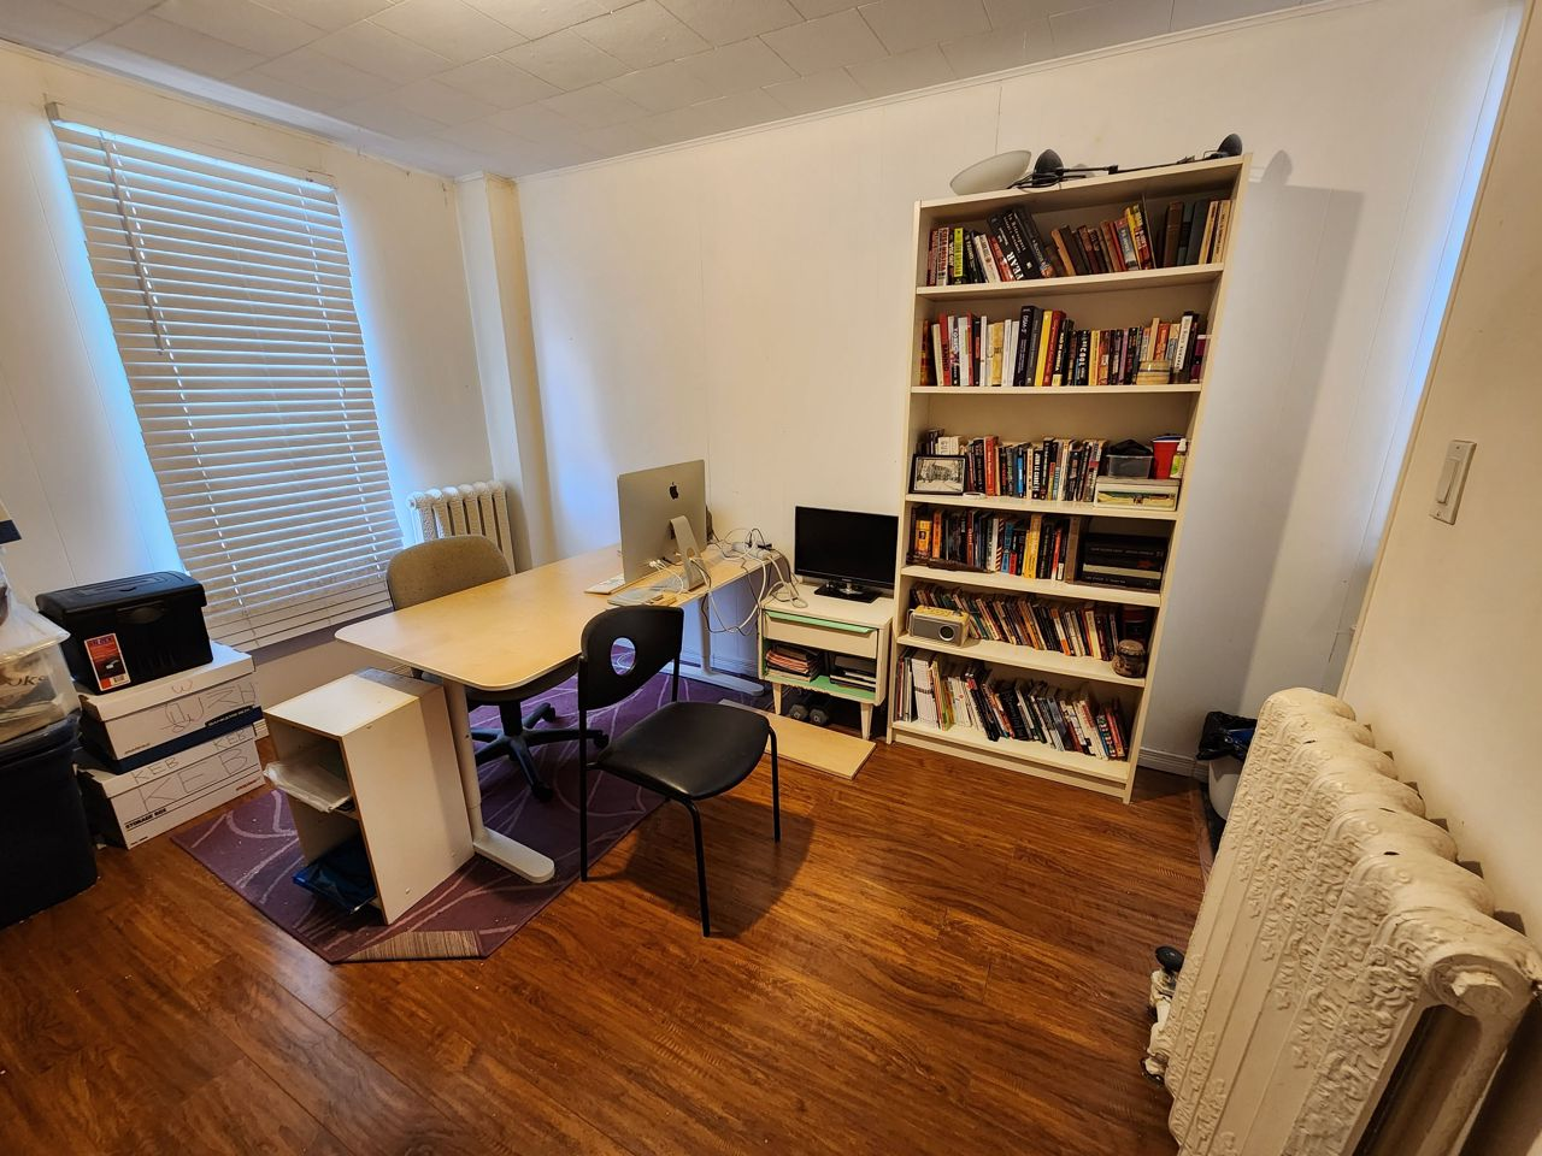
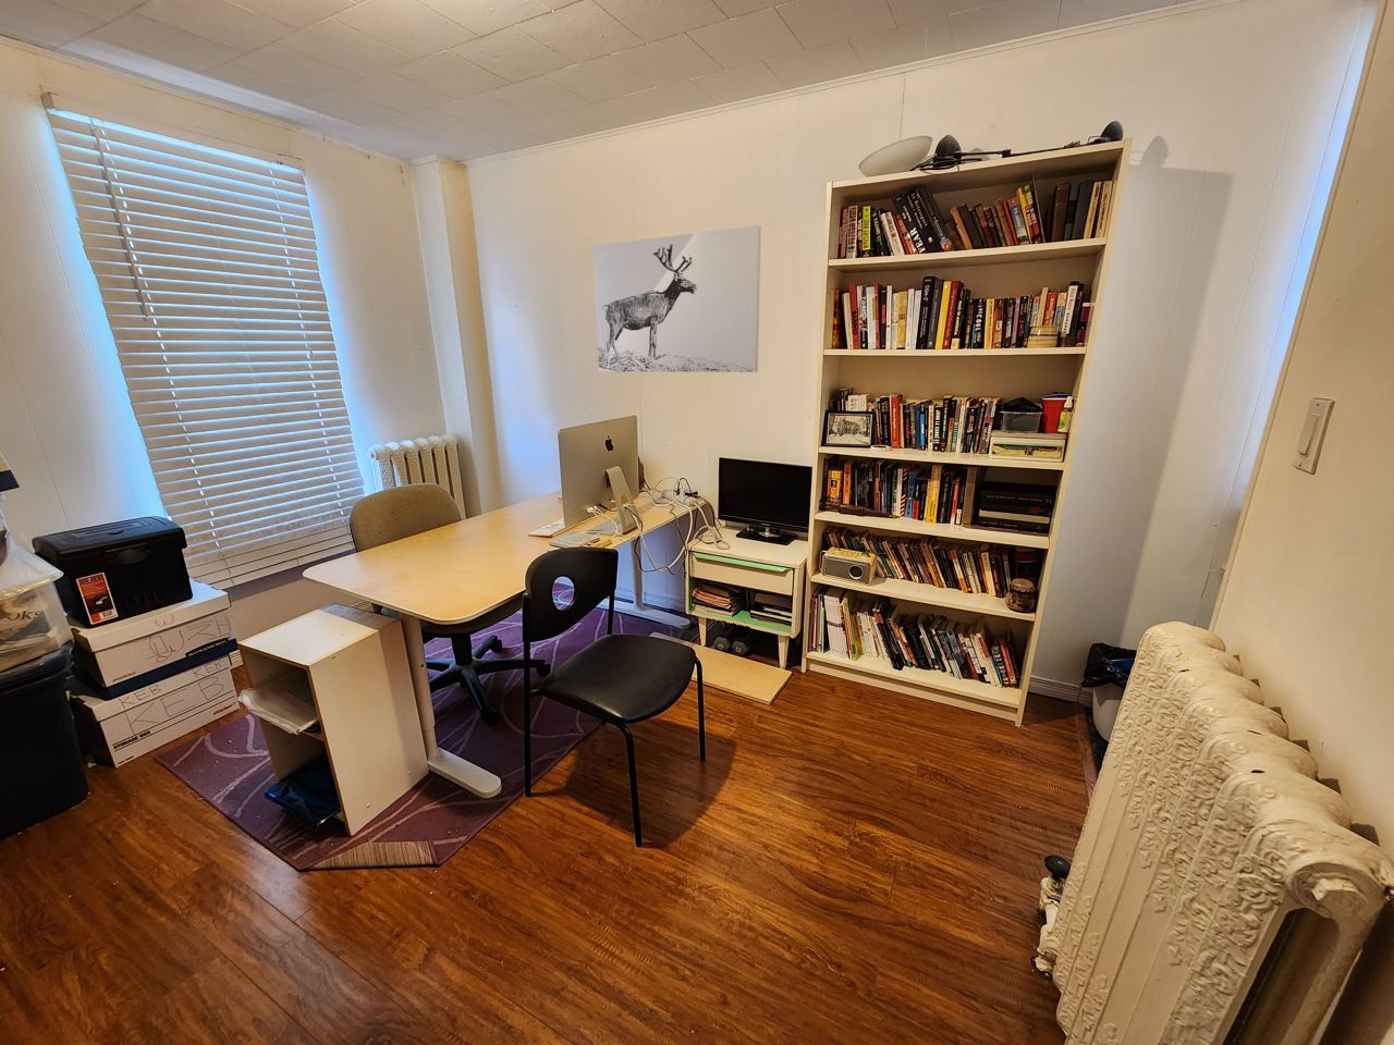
+ wall art [592,224,763,373]
